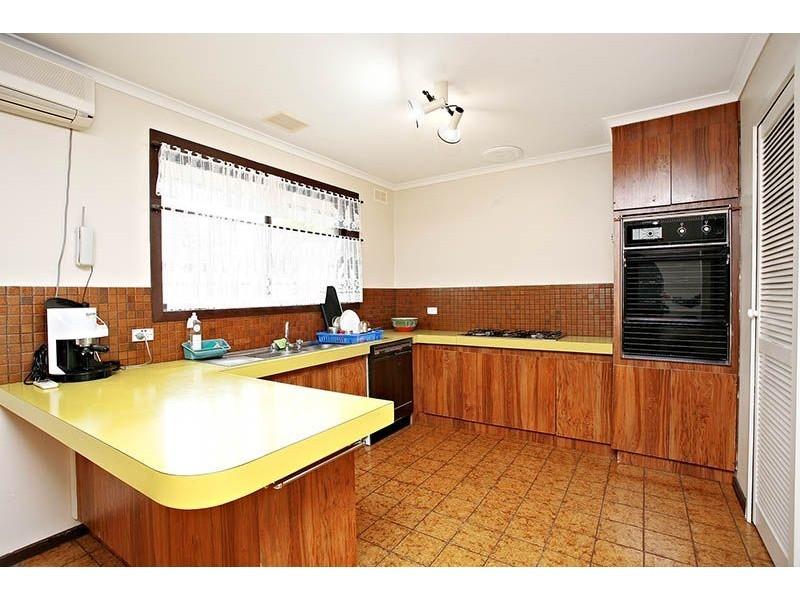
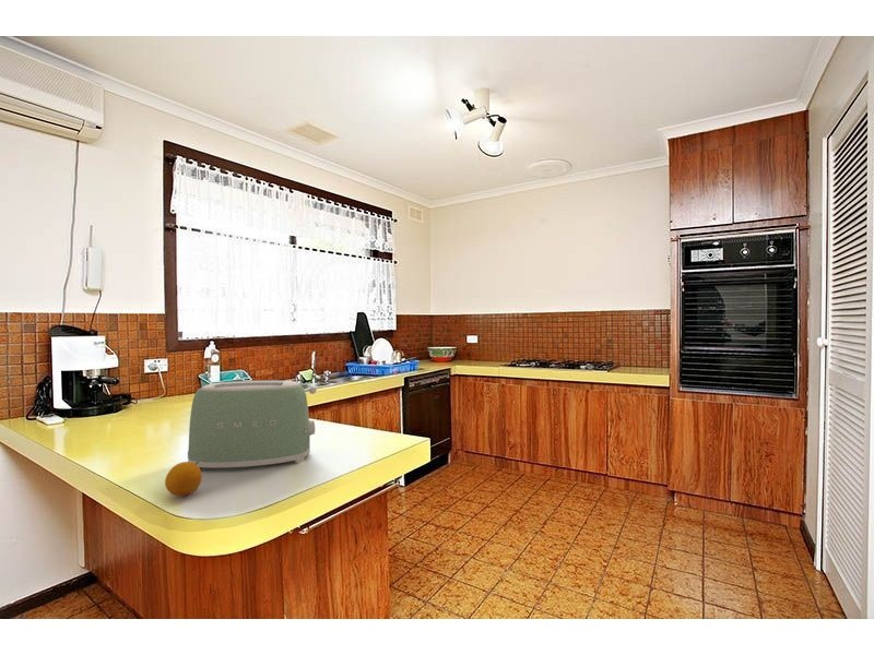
+ toaster [187,379,318,468]
+ fruit [164,461,203,498]
